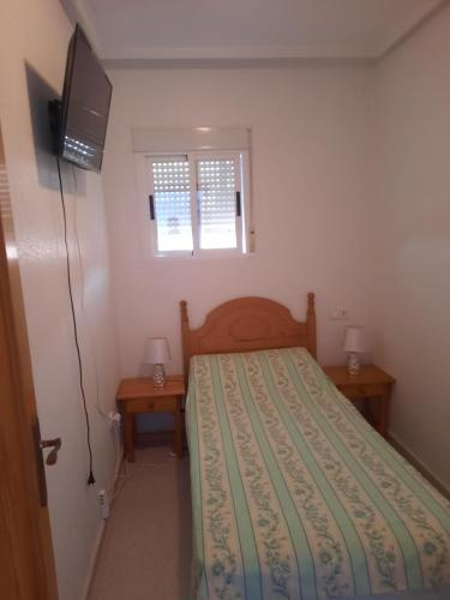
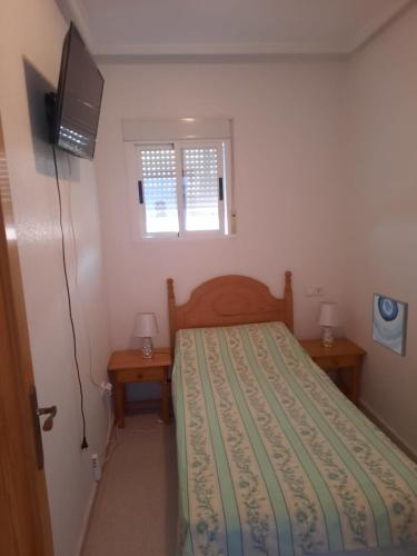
+ wall art [370,291,409,358]
